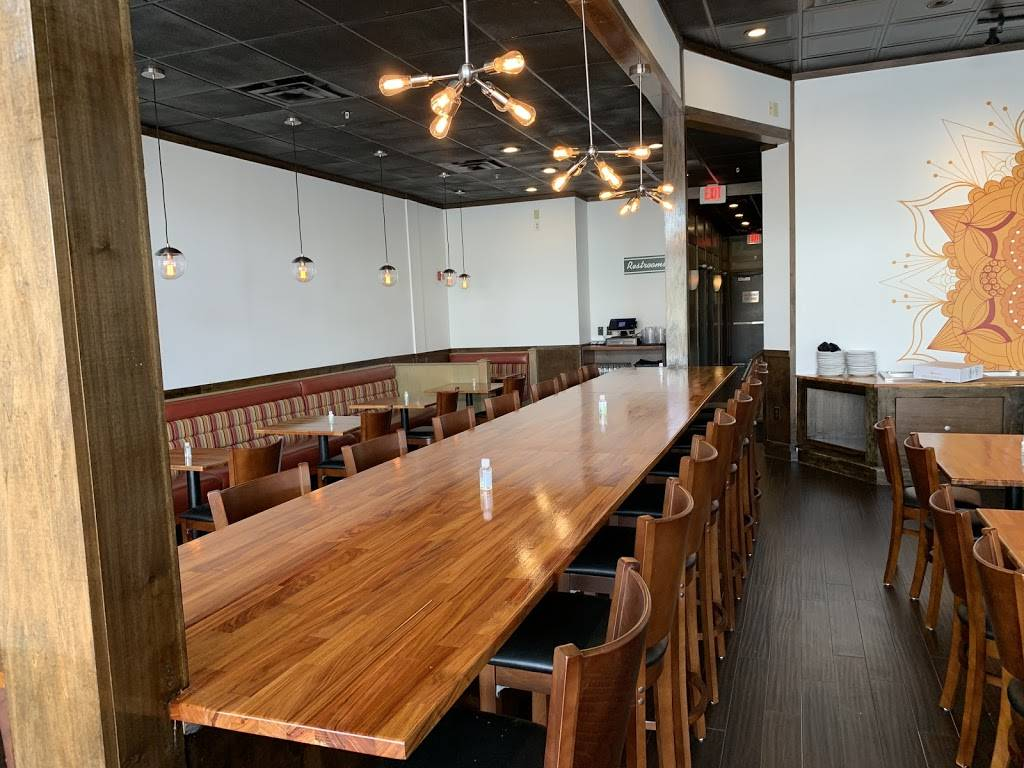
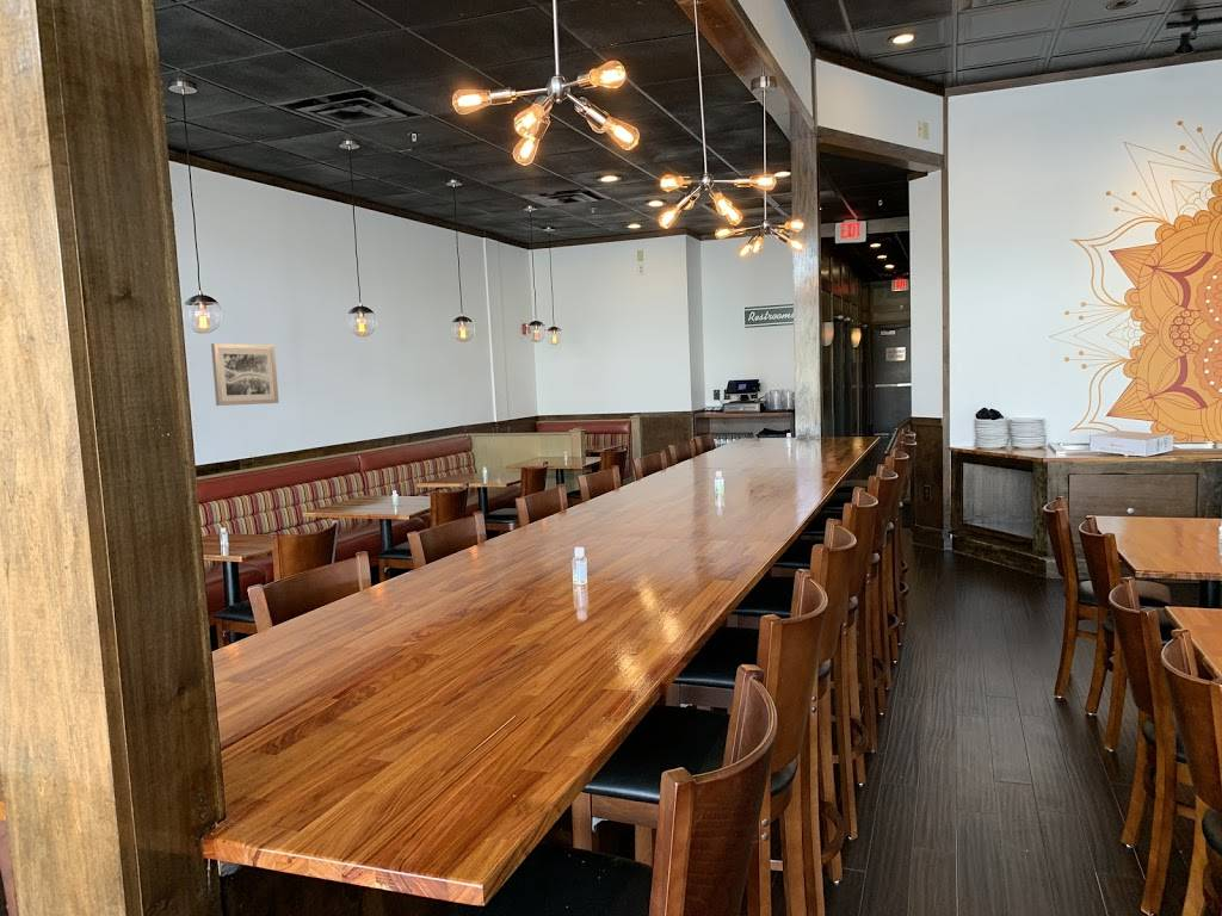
+ wall art [210,342,280,407]
